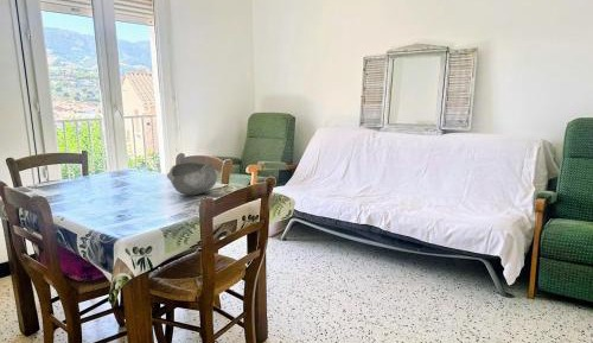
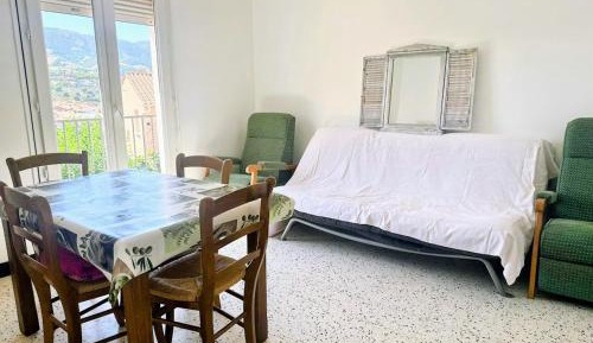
- bowl [166,160,218,196]
